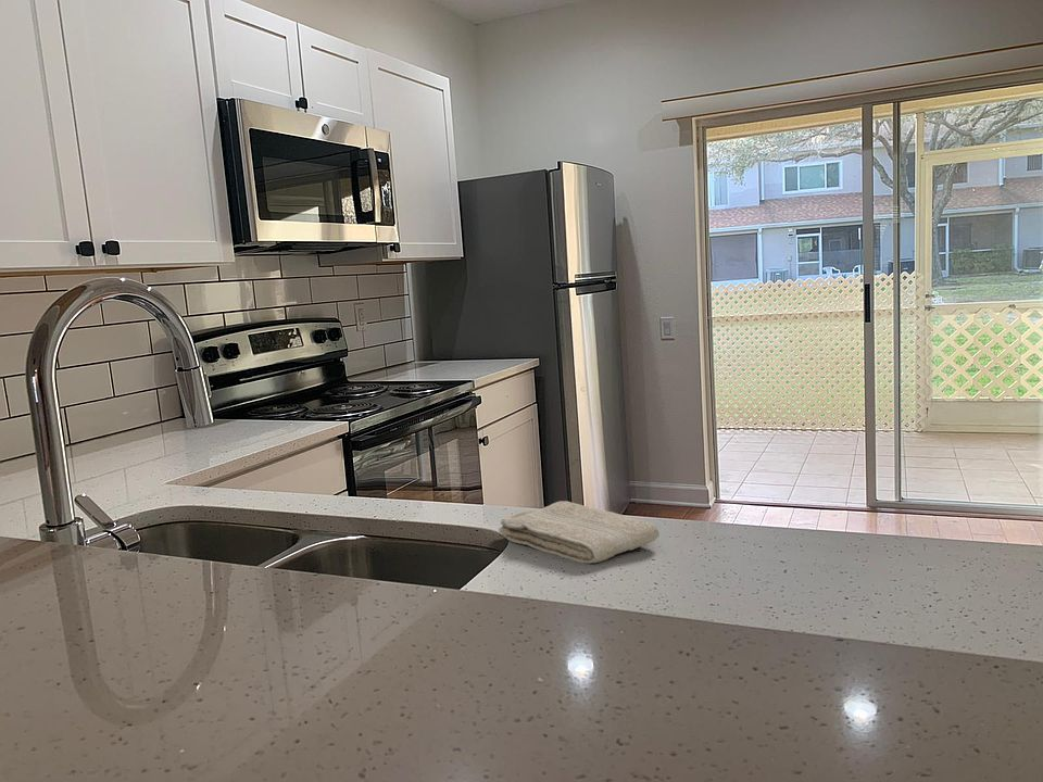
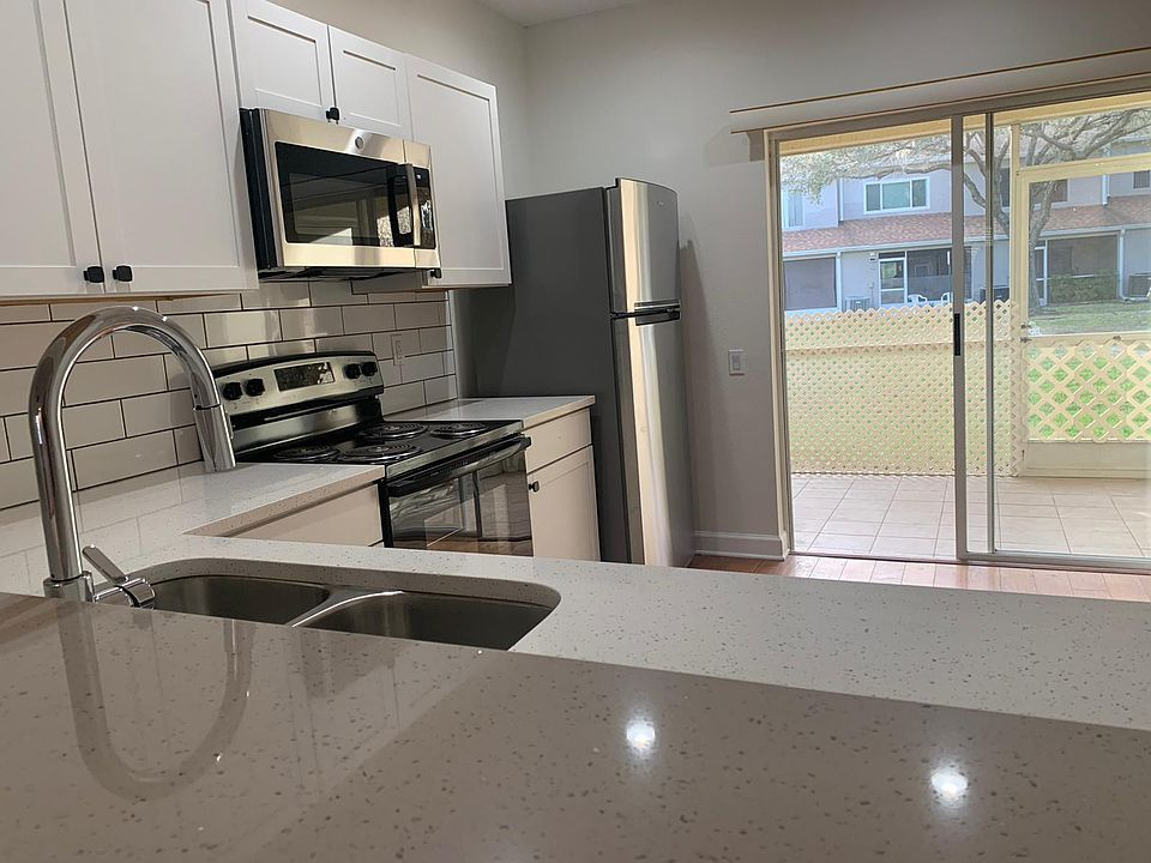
- washcloth [498,500,661,565]
